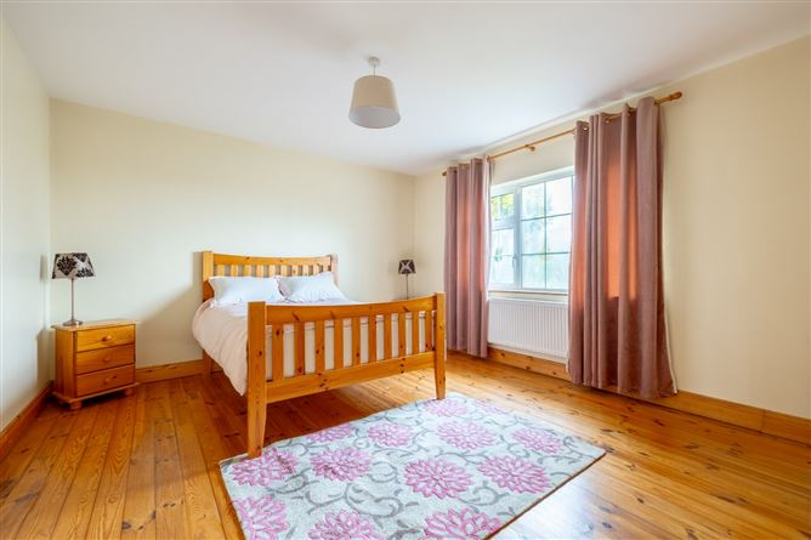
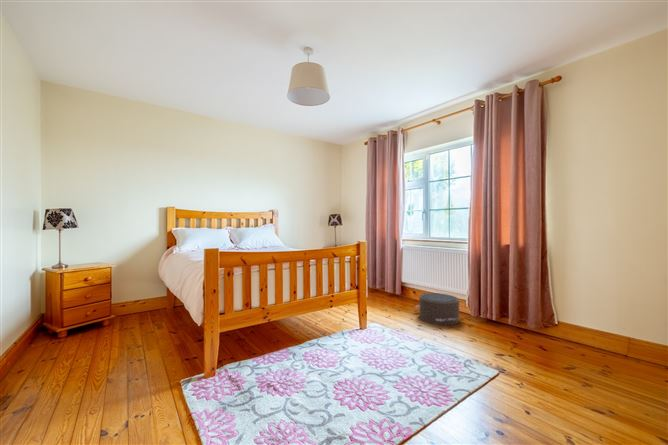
+ pouf [414,292,460,326]
